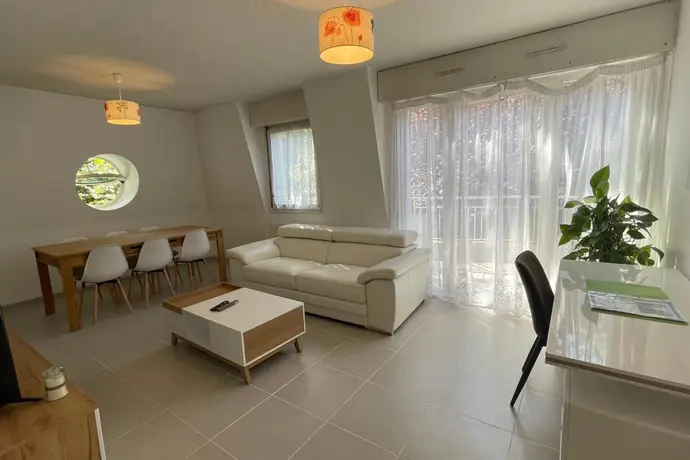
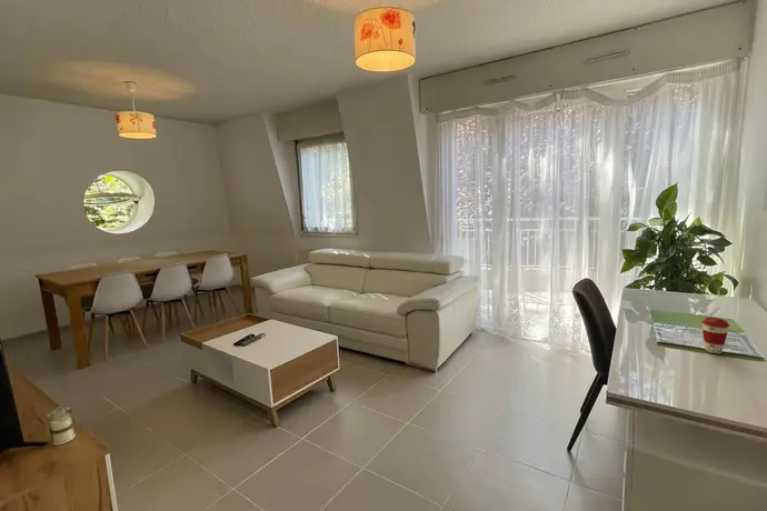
+ coffee cup [700,317,730,354]
